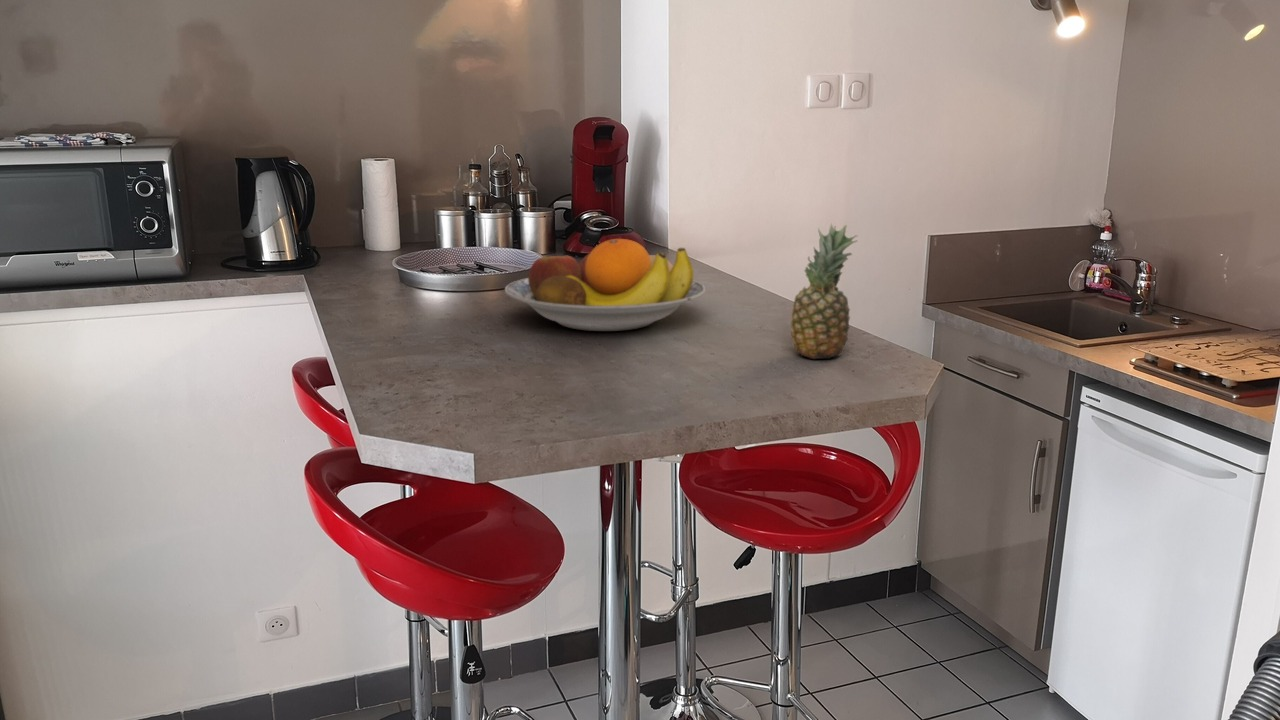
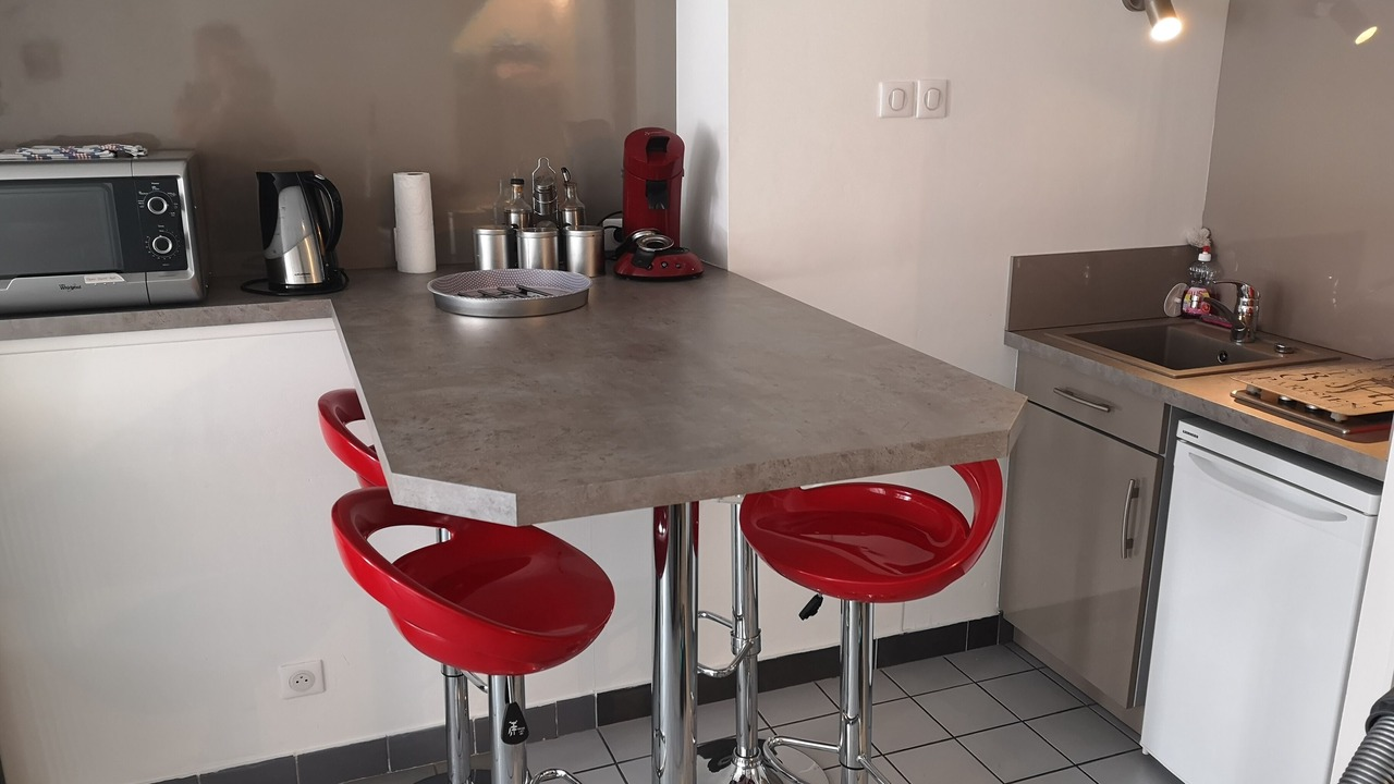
- fruit bowl [504,238,706,332]
- fruit [790,222,859,360]
